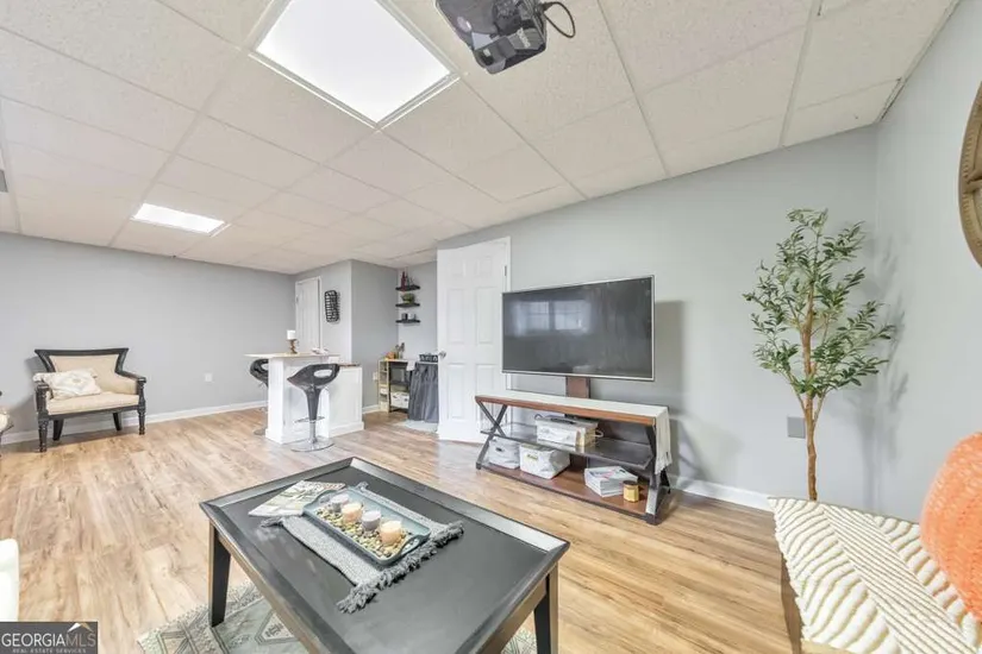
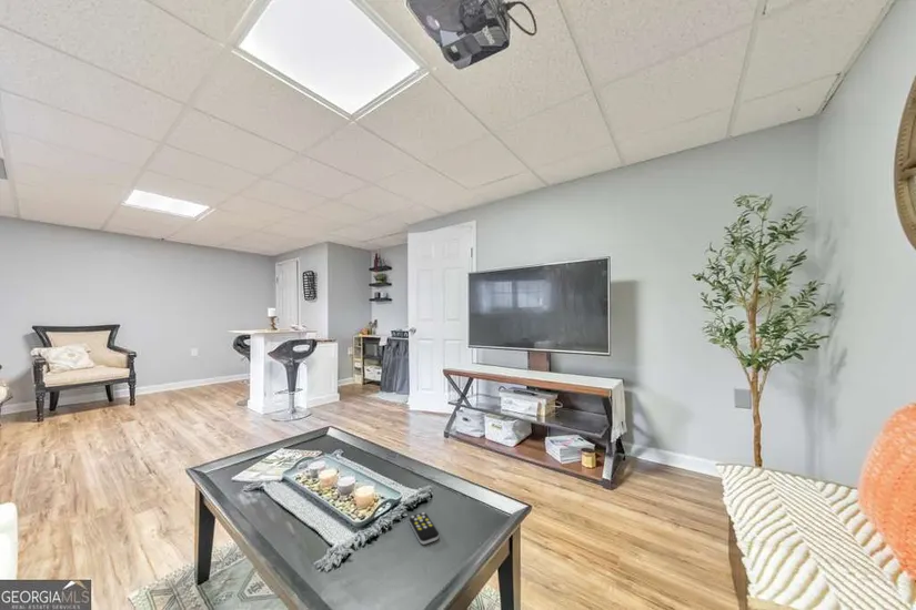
+ remote control [409,511,440,546]
